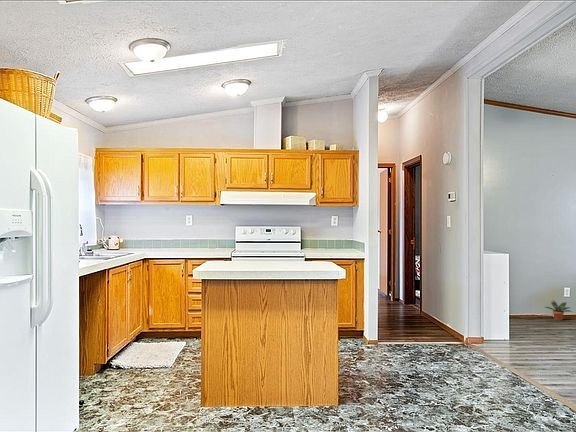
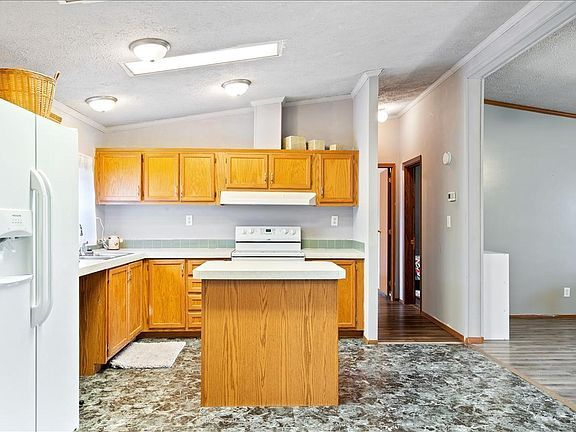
- potted plant [545,300,573,322]
